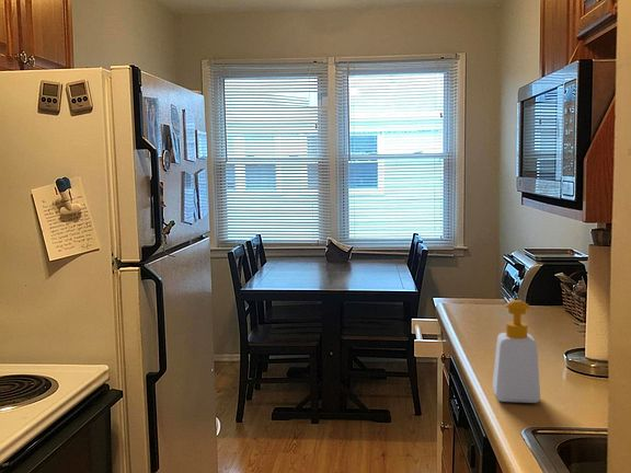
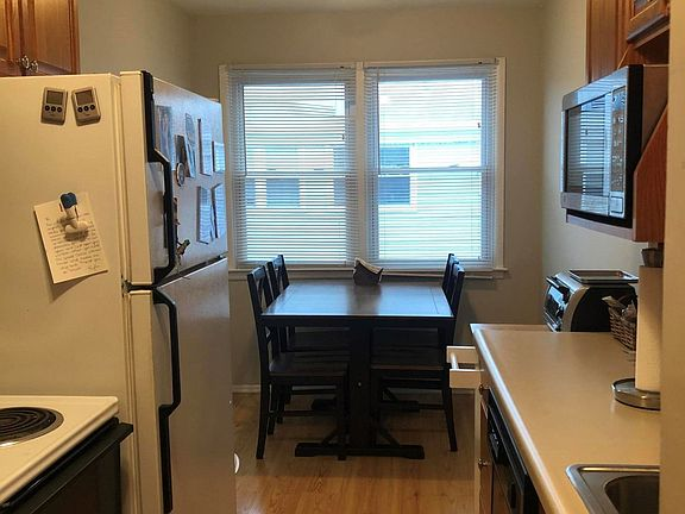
- soap bottle [492,298,541,404]
